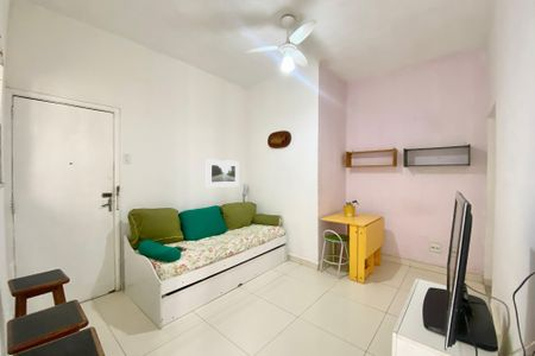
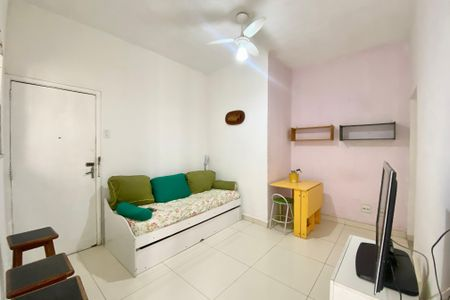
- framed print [206,159,240,189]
